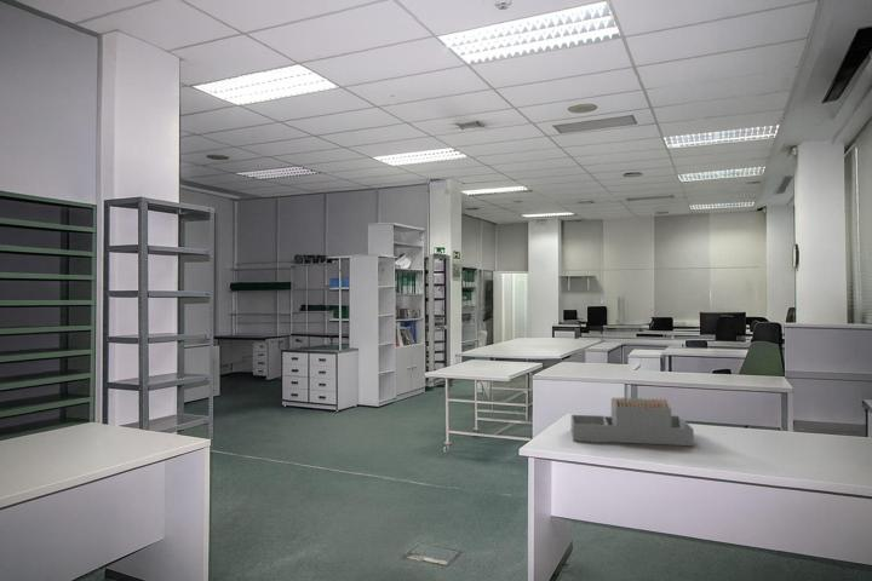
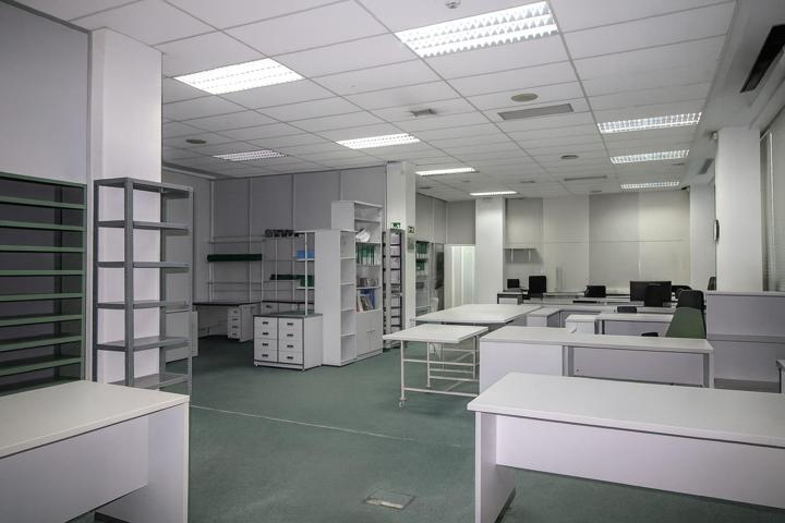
- architectural model [570,396,695,447]
